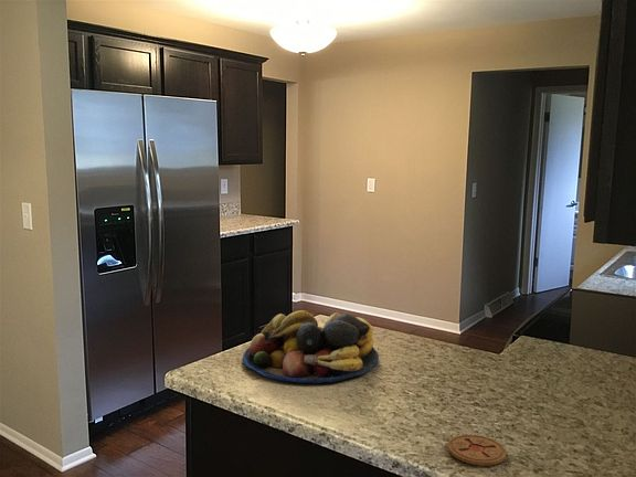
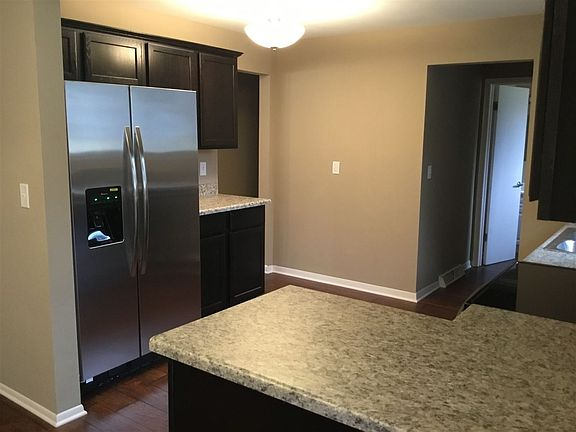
- fruit bowl [242,309,380,384]
- coaster [446,434,508,467]
